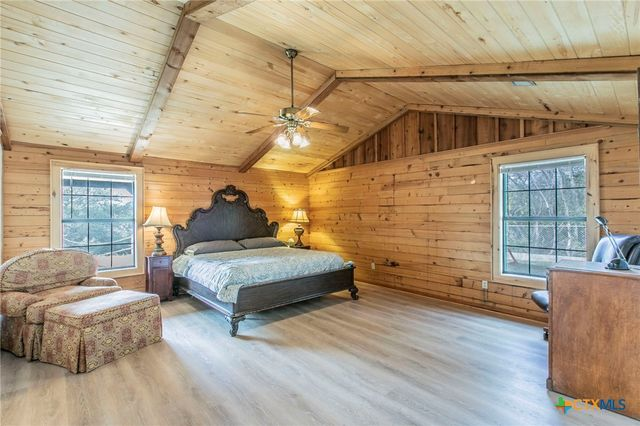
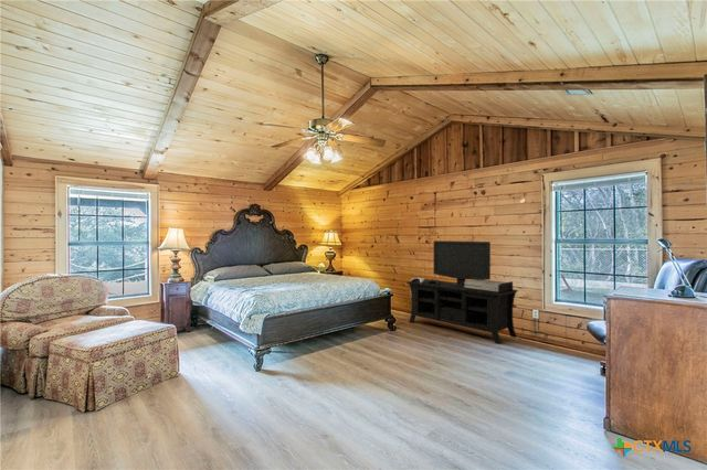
+ media console [405,239,519,345]
